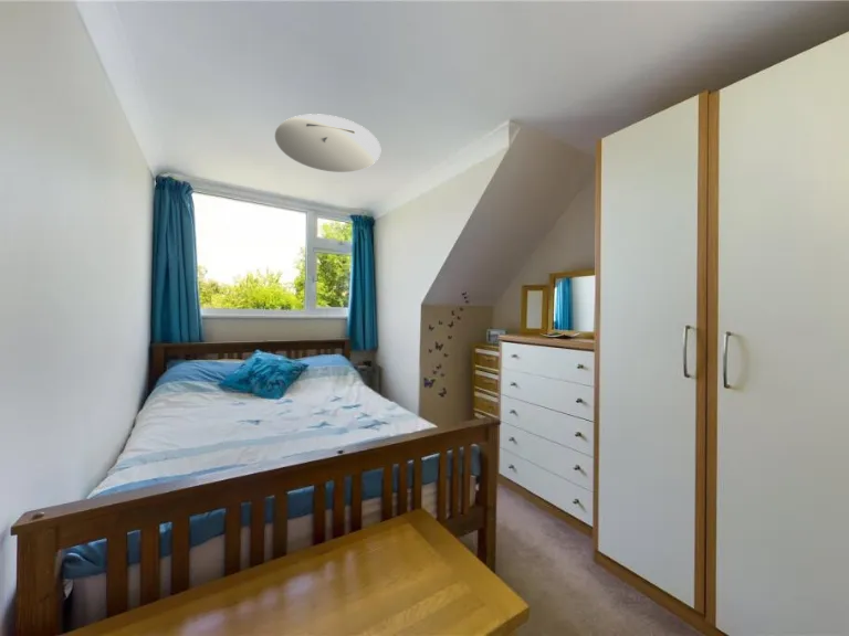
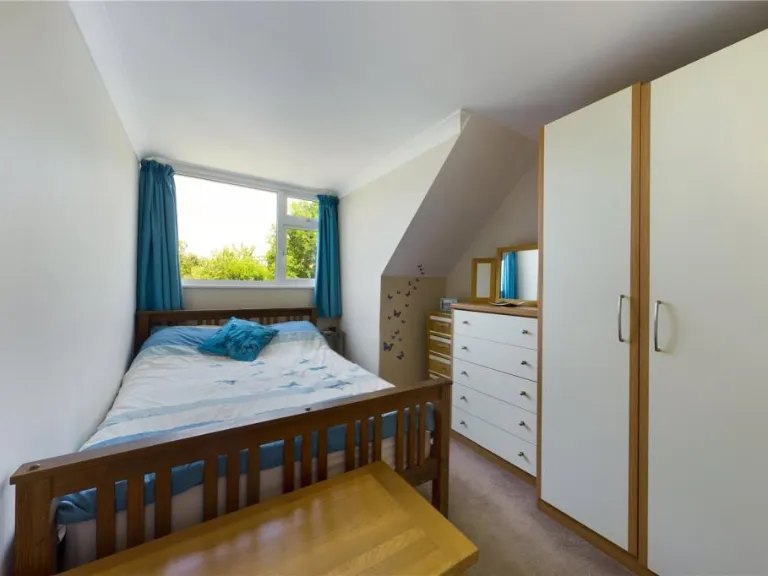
- ceiling light [274,113,381,173]
